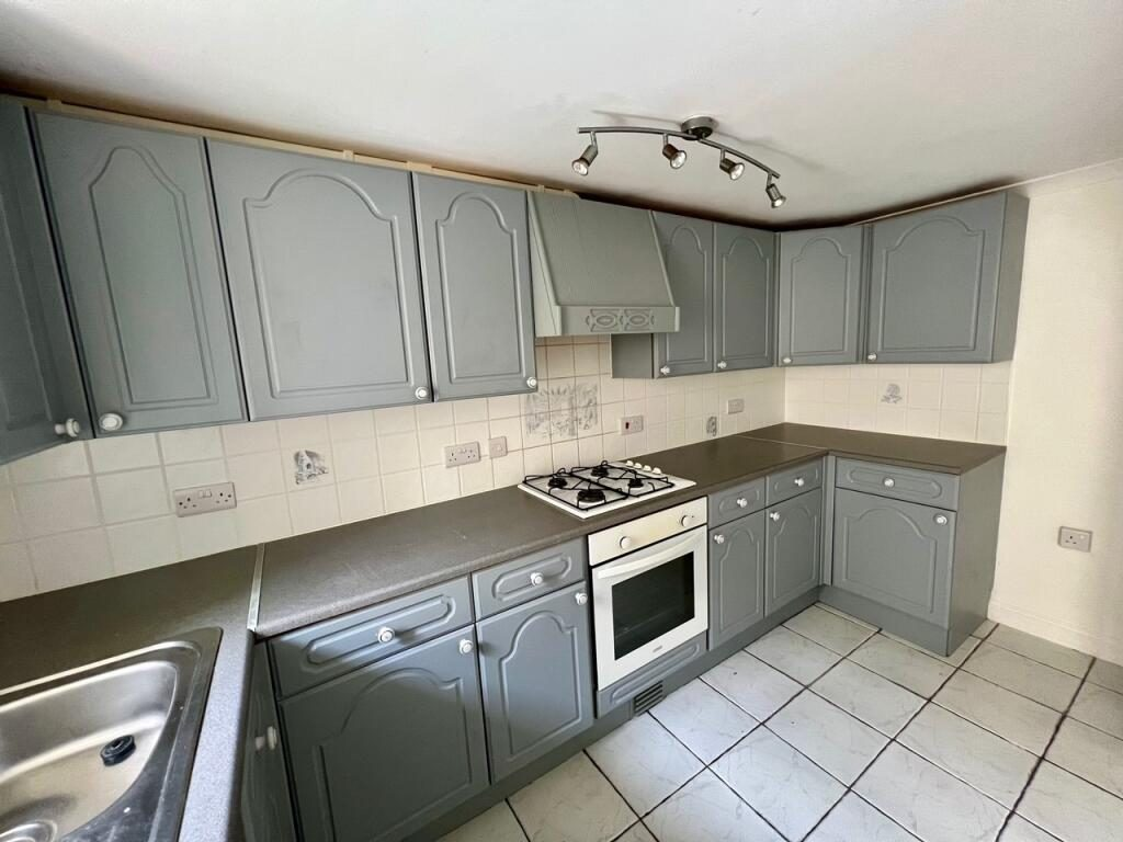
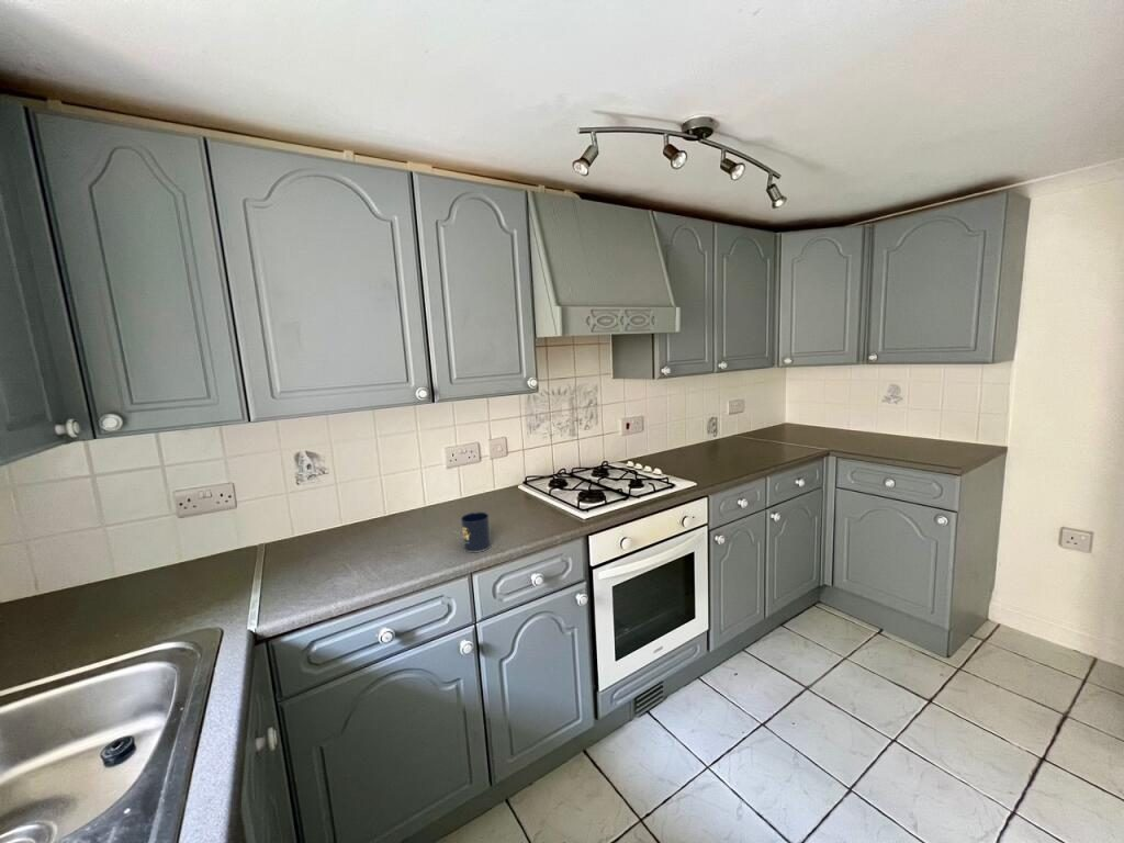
+ mug [460,512,492,553]
